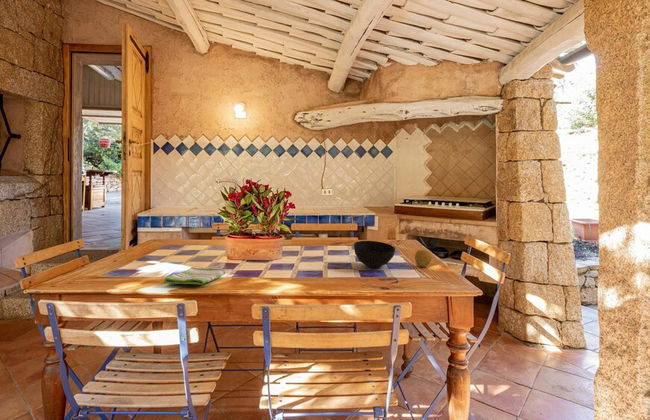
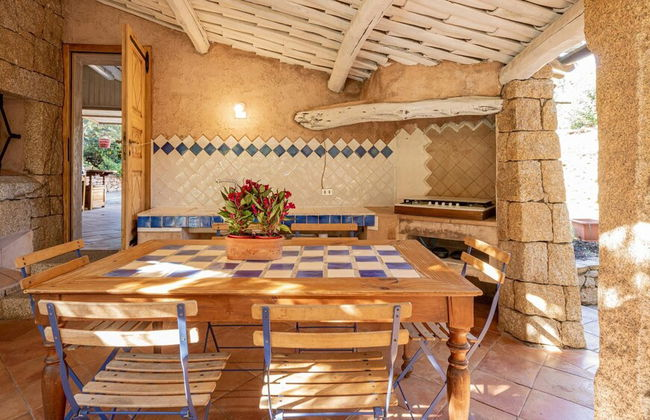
- dish towel [163,266,226,286]
- apple [414,249,433,268]
- bowl [353,240,397,269]
